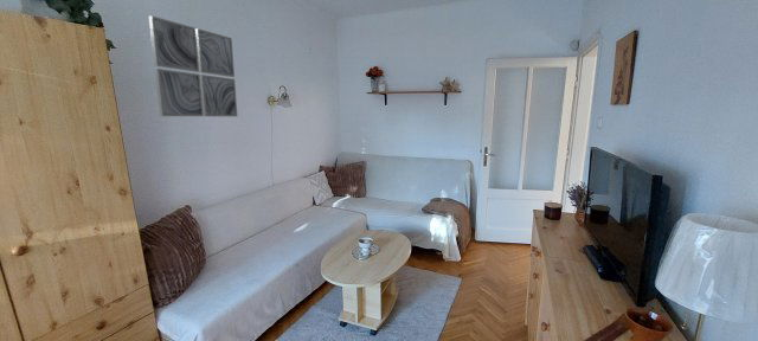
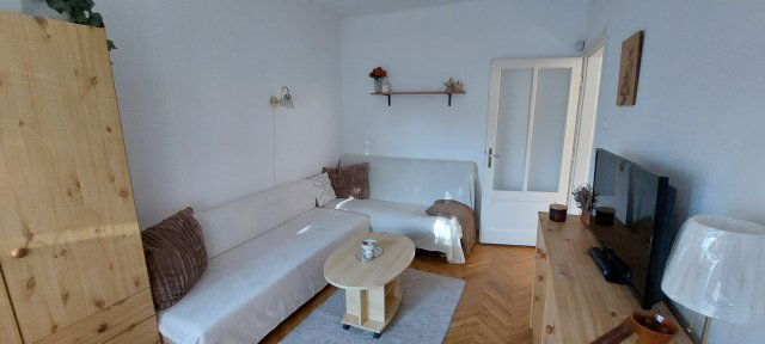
- wall art [148,14,238,117]
